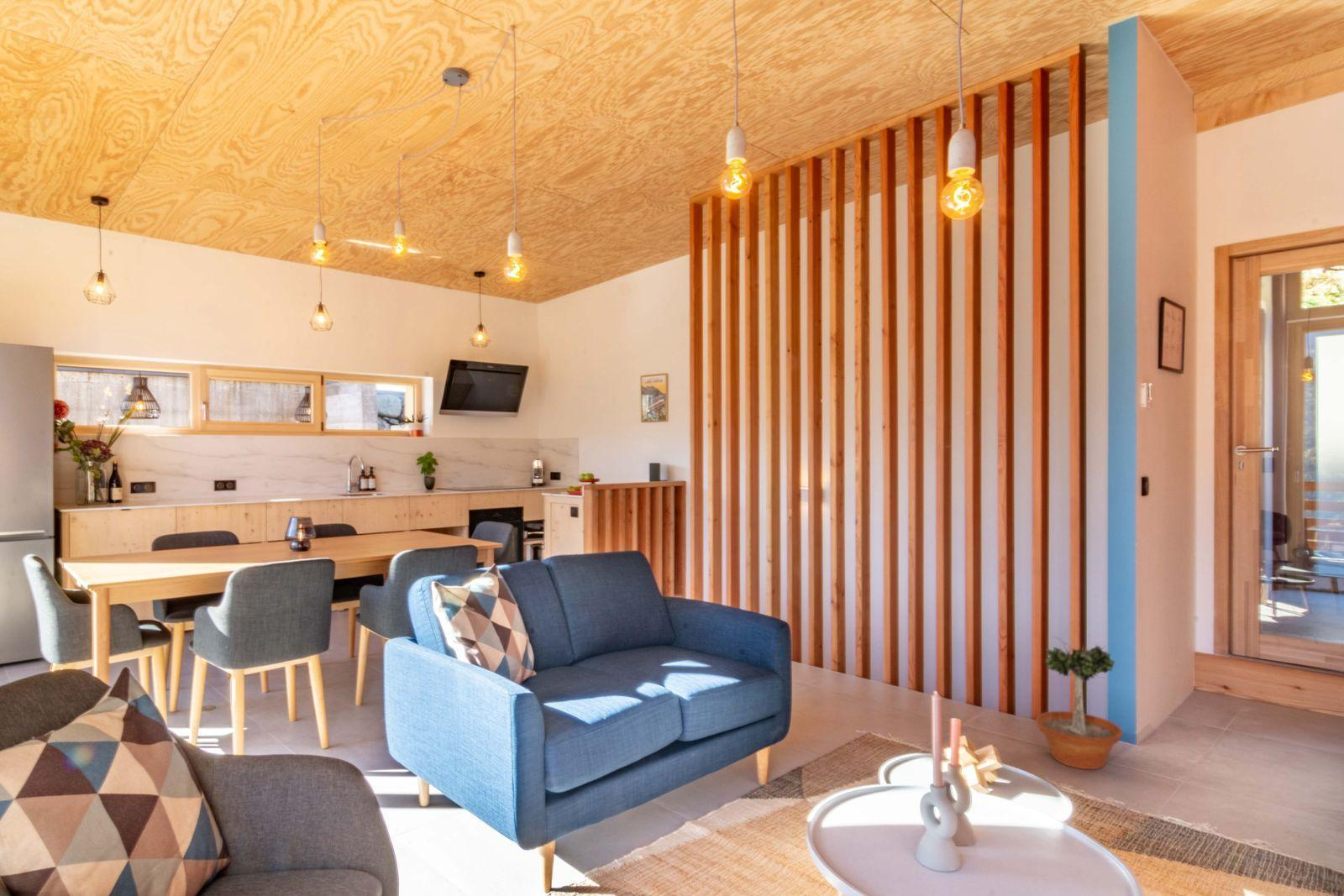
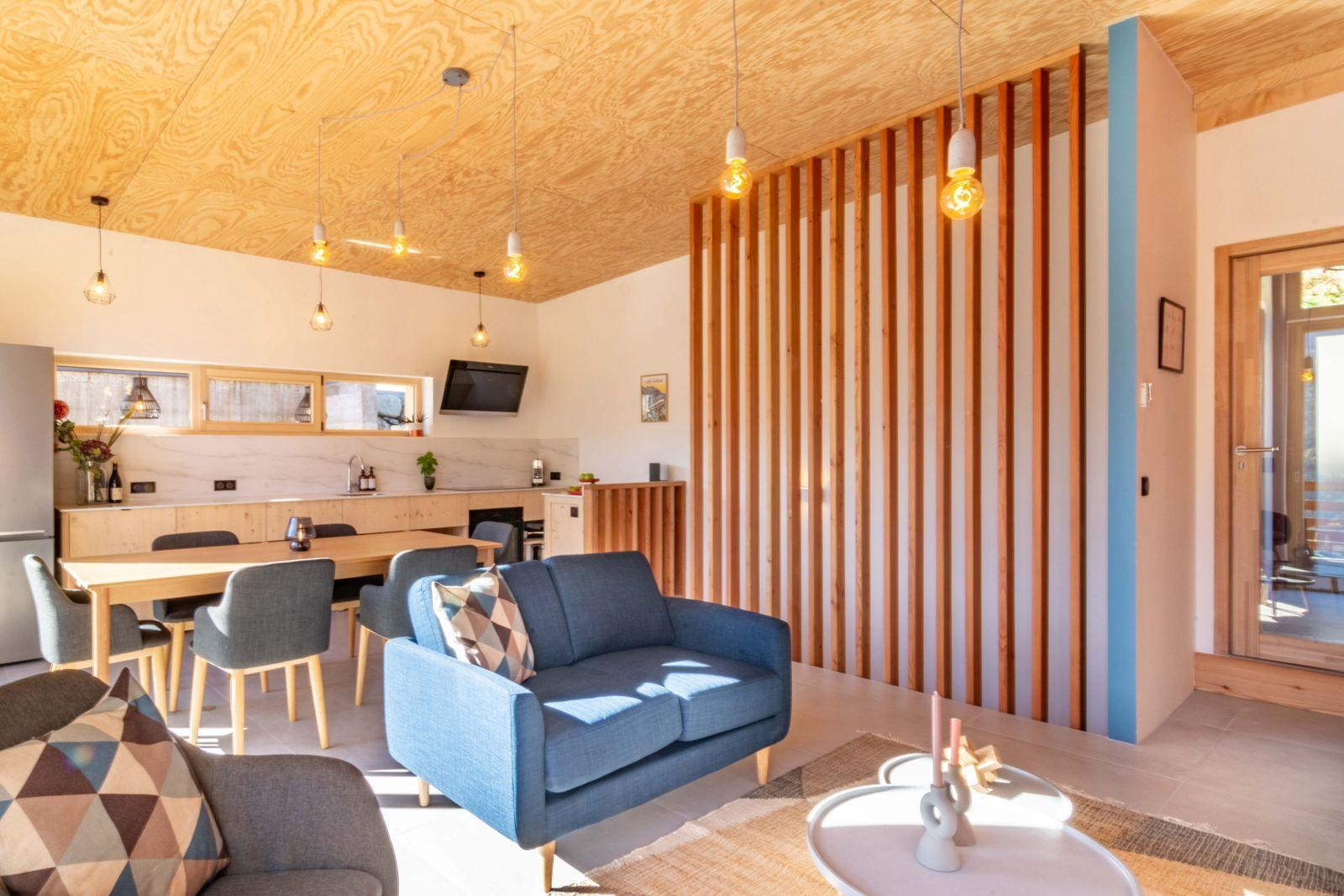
- potted tree [1035,626,1123,770]
